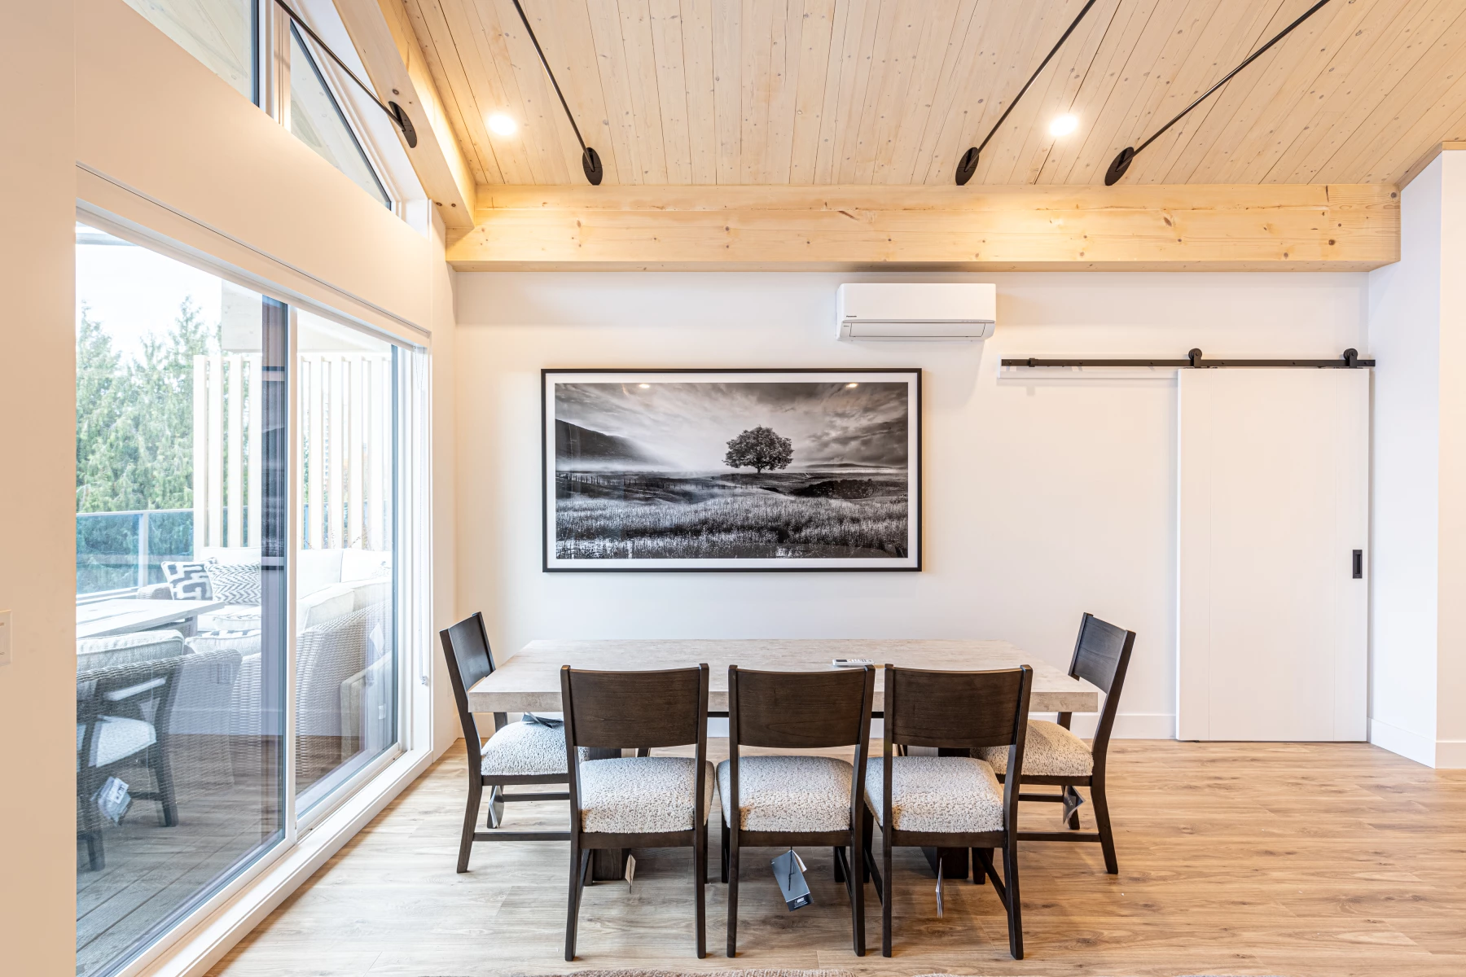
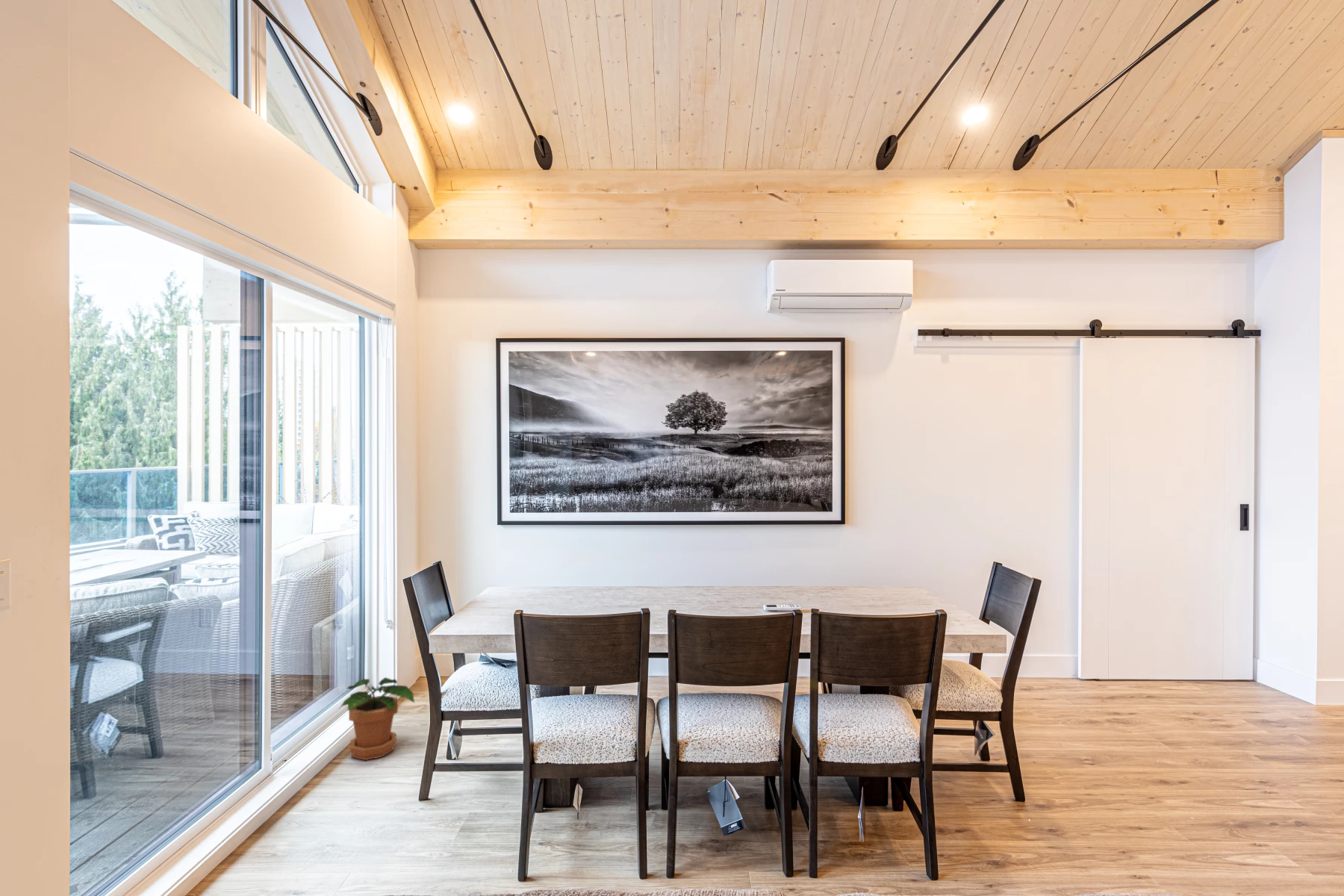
+ potted plant [339,676,415,761]
